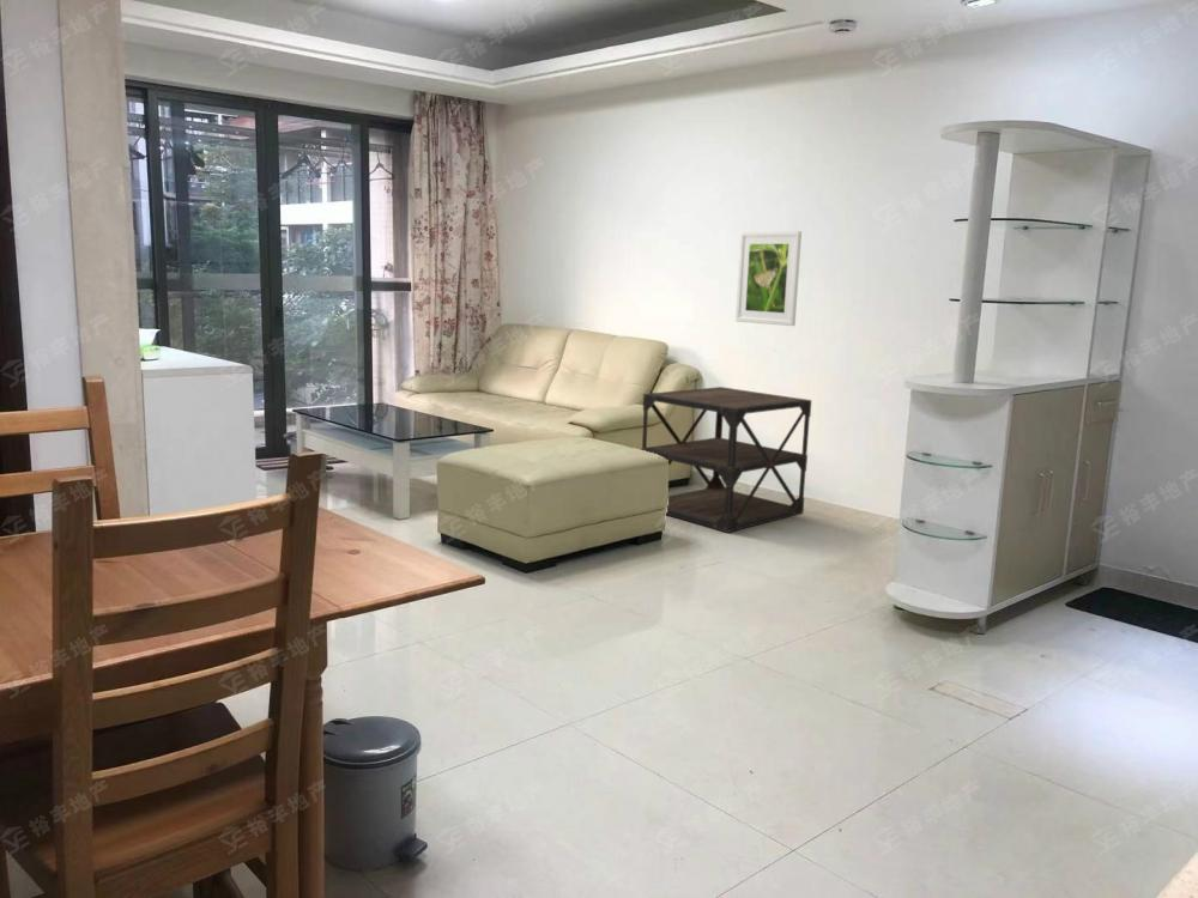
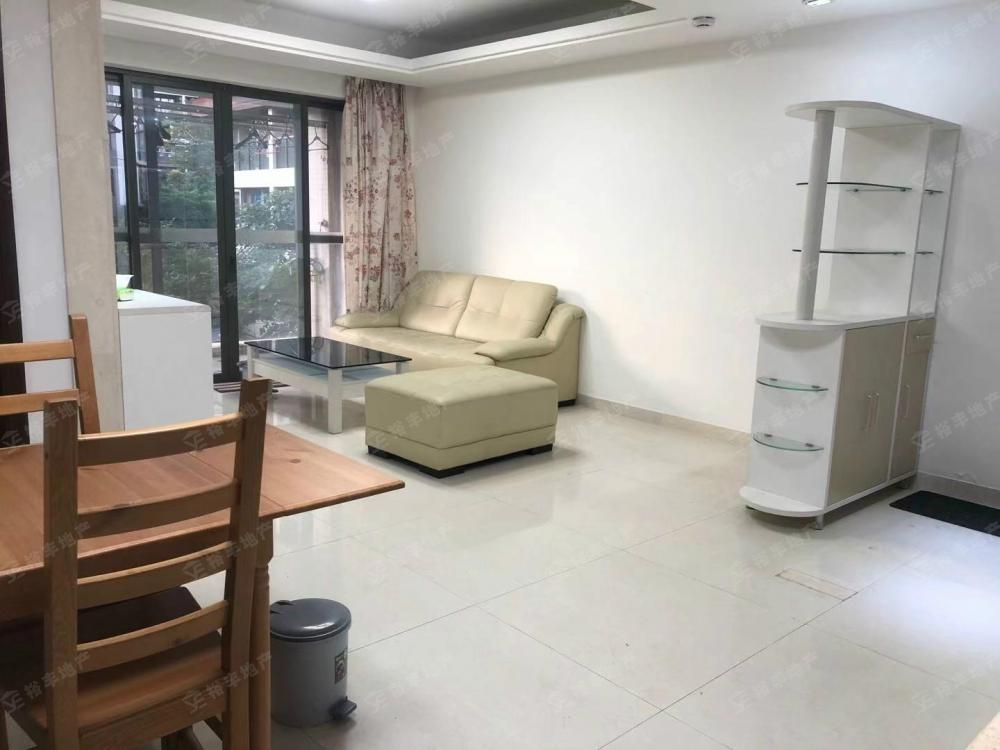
- side table [640,386,812,534]
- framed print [734,230,803,327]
